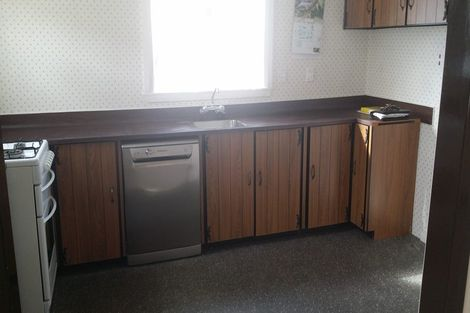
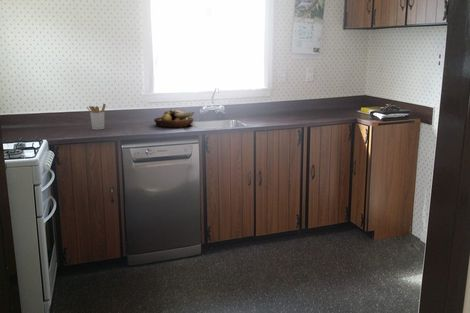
+ utensil holder [86,103,107,131]
+ fruit bowl [153,109,195,129]
